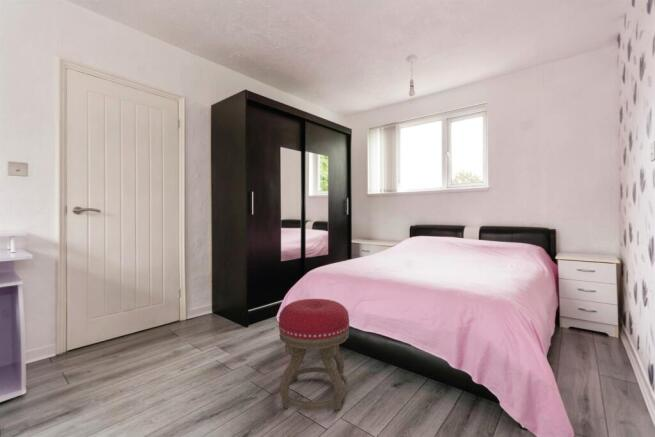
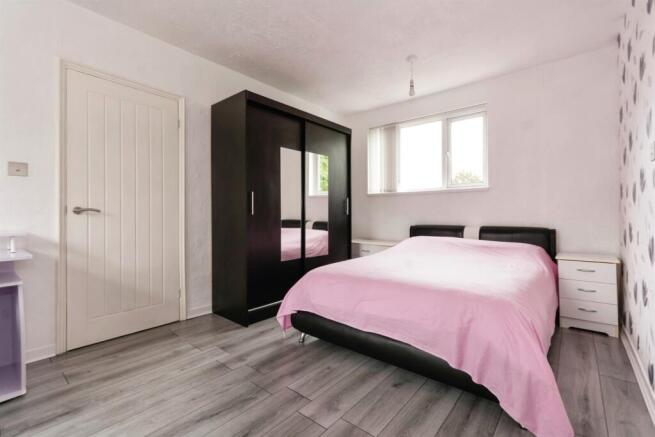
- stool [278,298,350,411]
